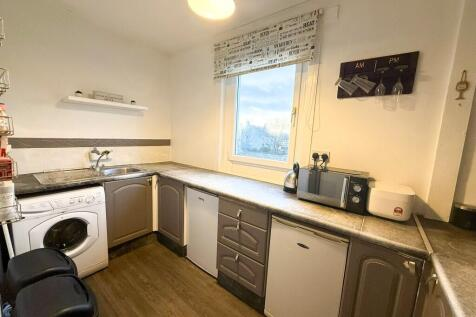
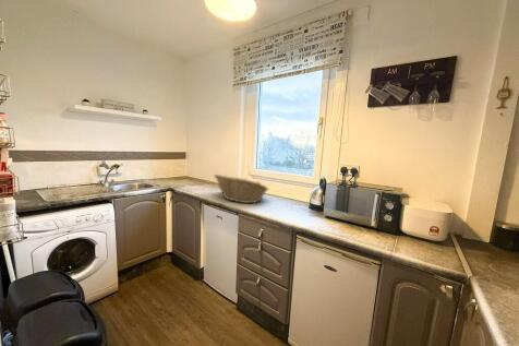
+ fruit basket [214,174,269,204]
